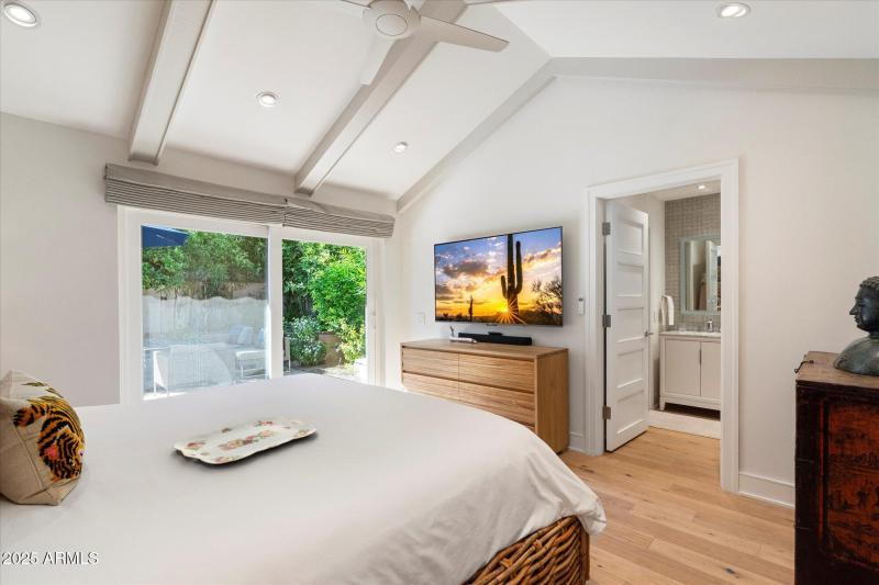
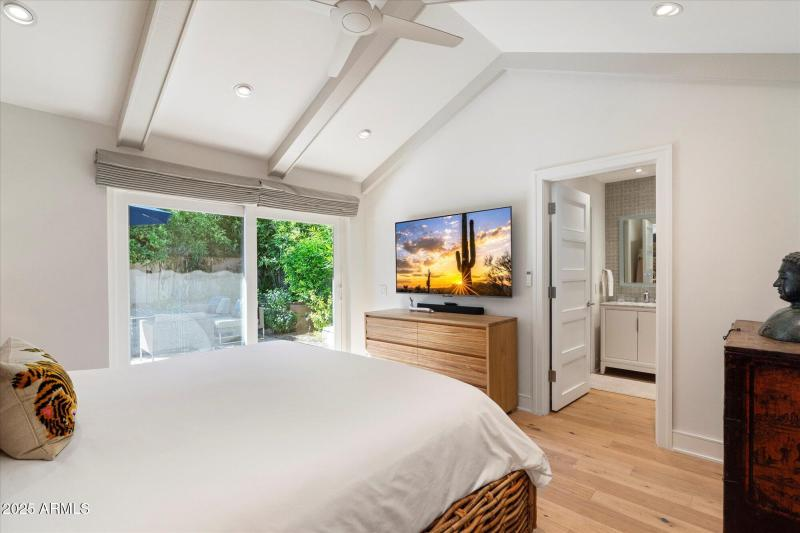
- serving tray [173,416,318,465]
